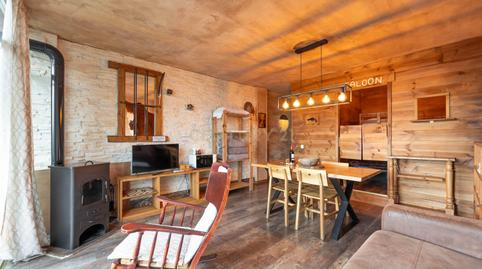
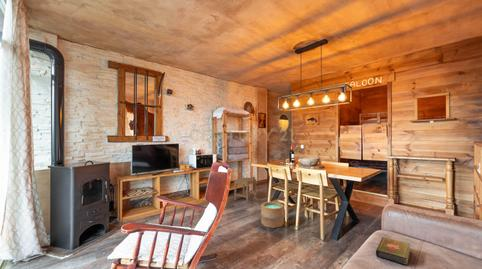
+ bucket [260,201,285,229]
+ book [375,236,411,266]
+ stool [233,176,257,204]
